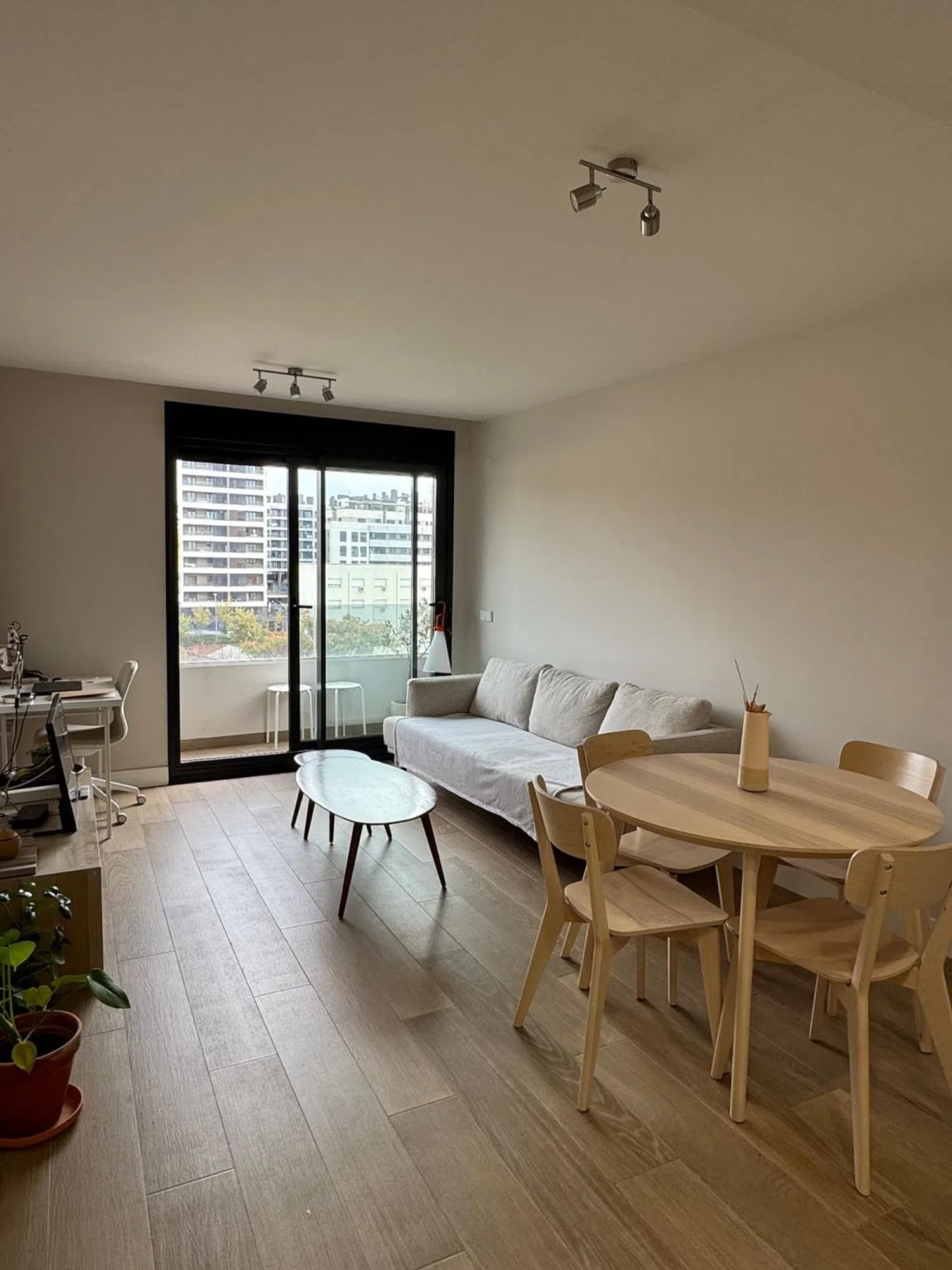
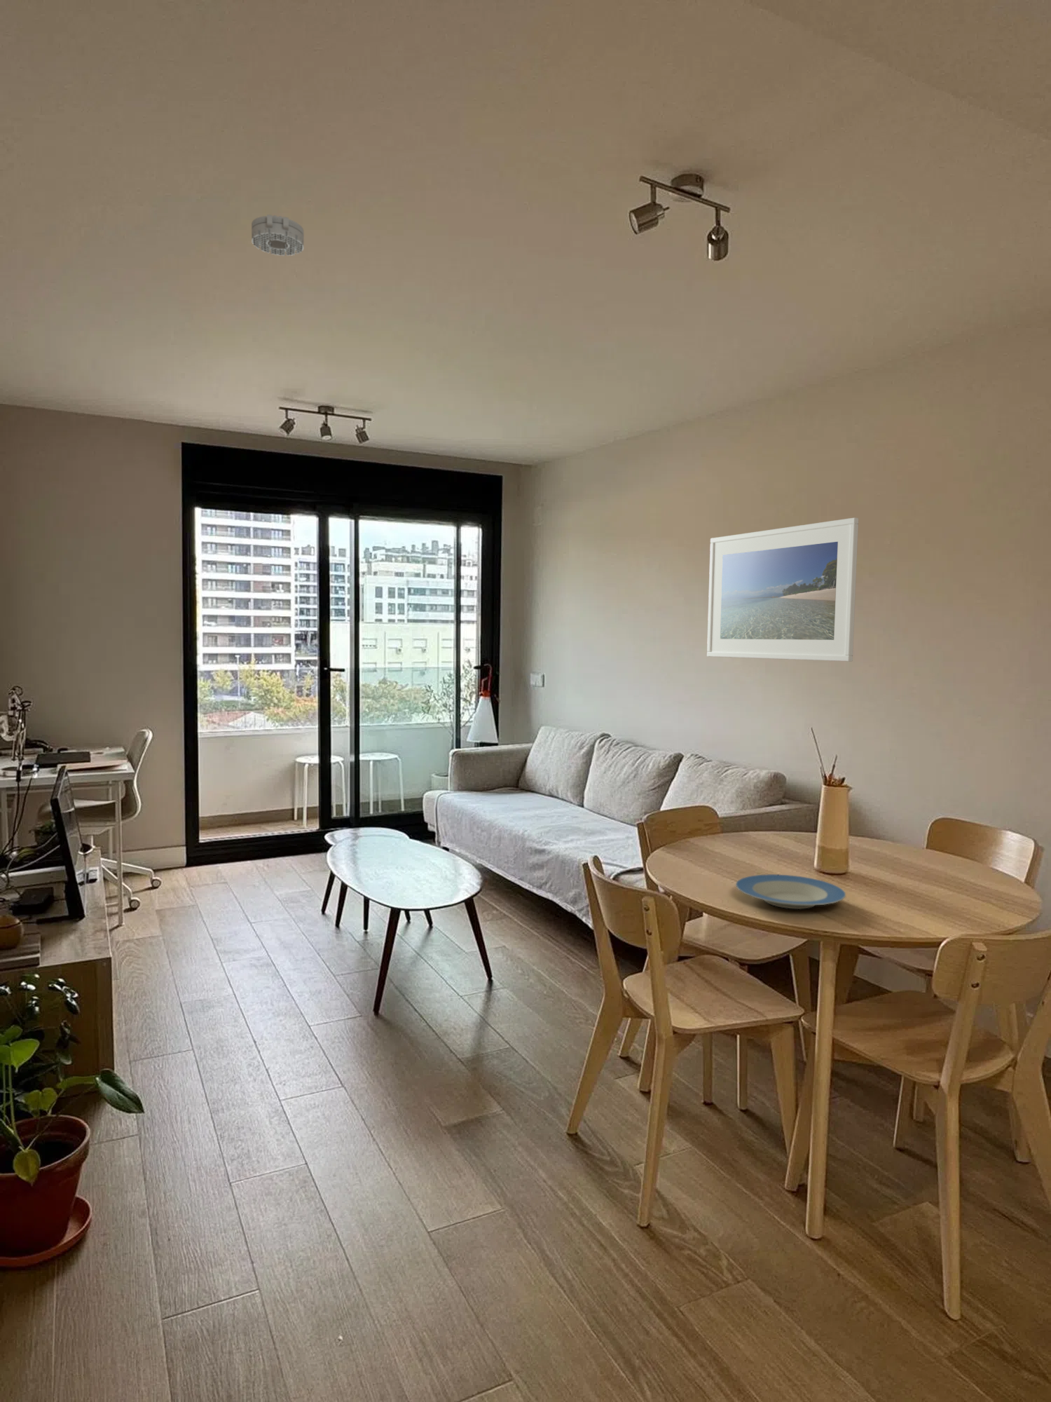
+ smoke detector [251,214,305,256]
+ plate [735,873,847,910]
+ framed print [707,517,859,662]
